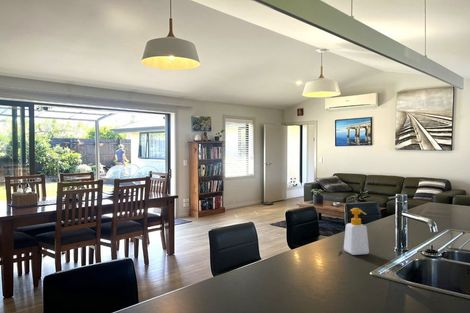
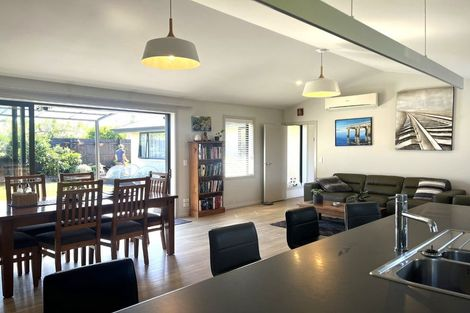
- soap bottle [343,207,370,256]
